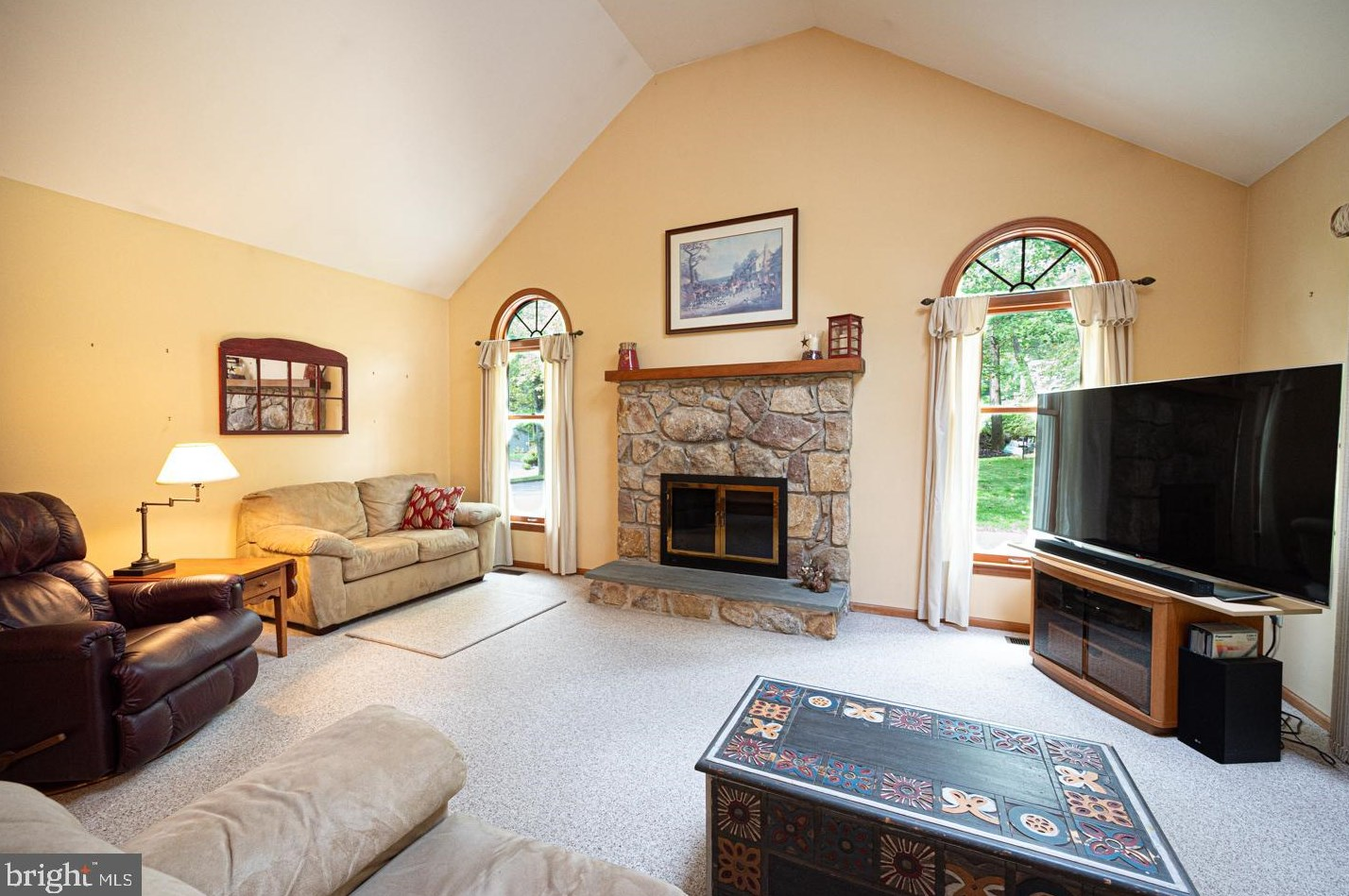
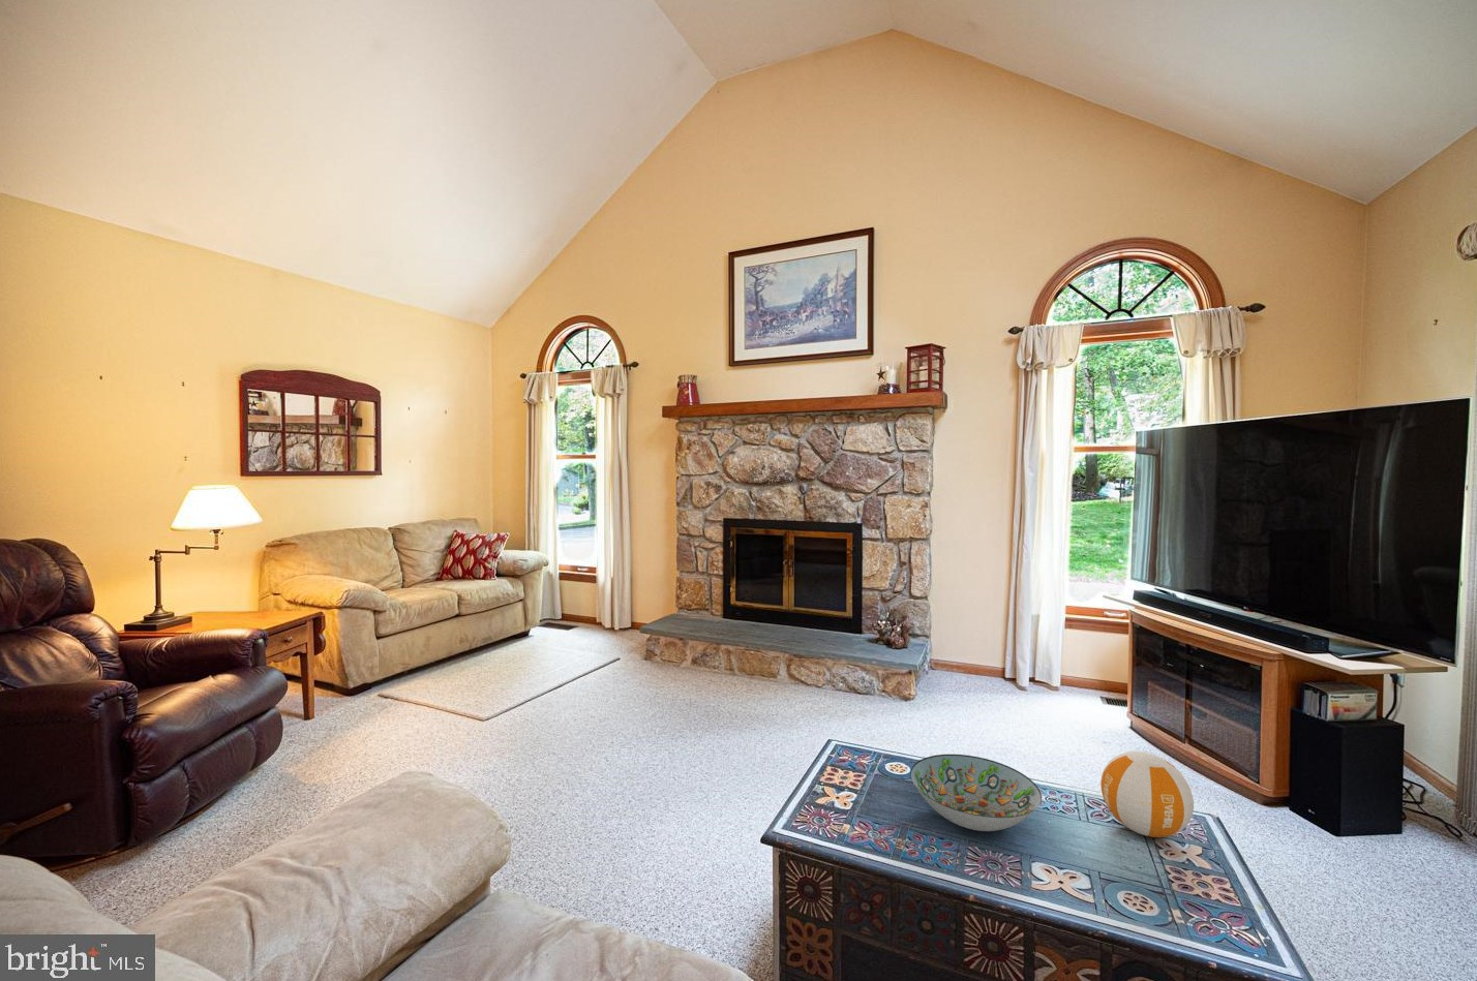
+ volleyball [1099,750,1195,839]
+ decorative bowl [909,753,1042,832]
